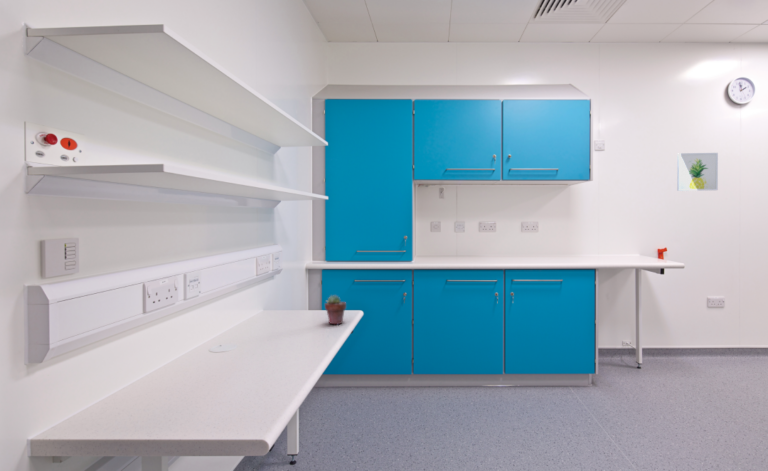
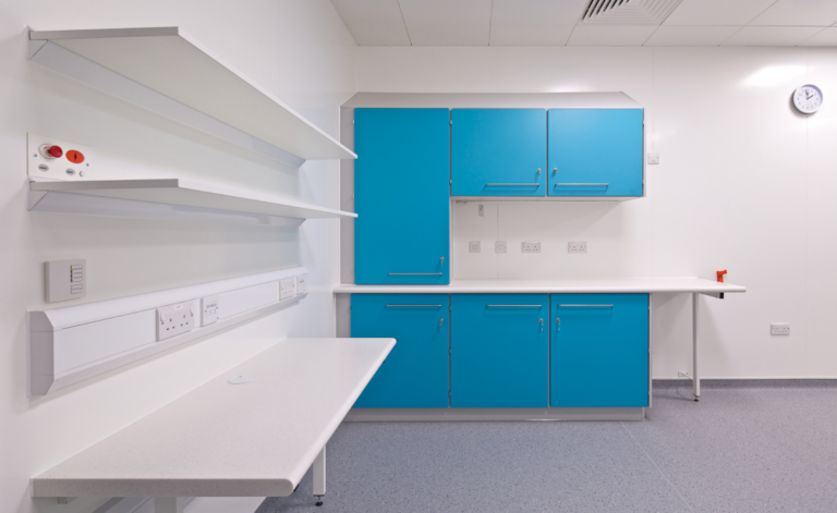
- potted succulent [324,294,347,325]
- wall art [676,152,719,192]
